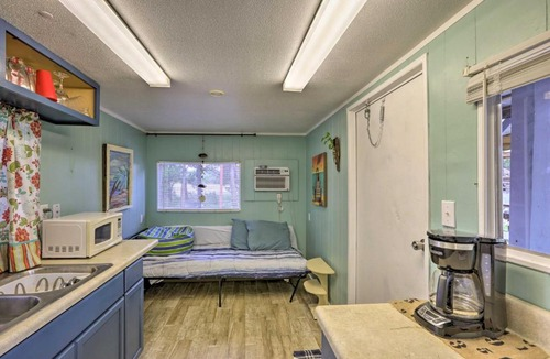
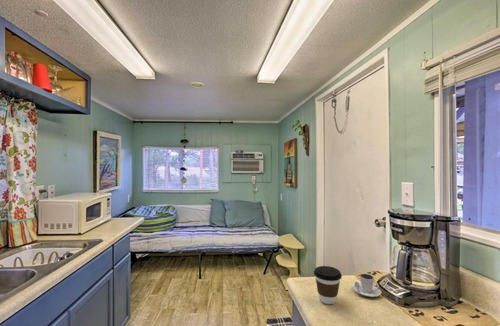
+ coffee cup [313,265,343,305]
+ cappuccino [352,272,382,298]
